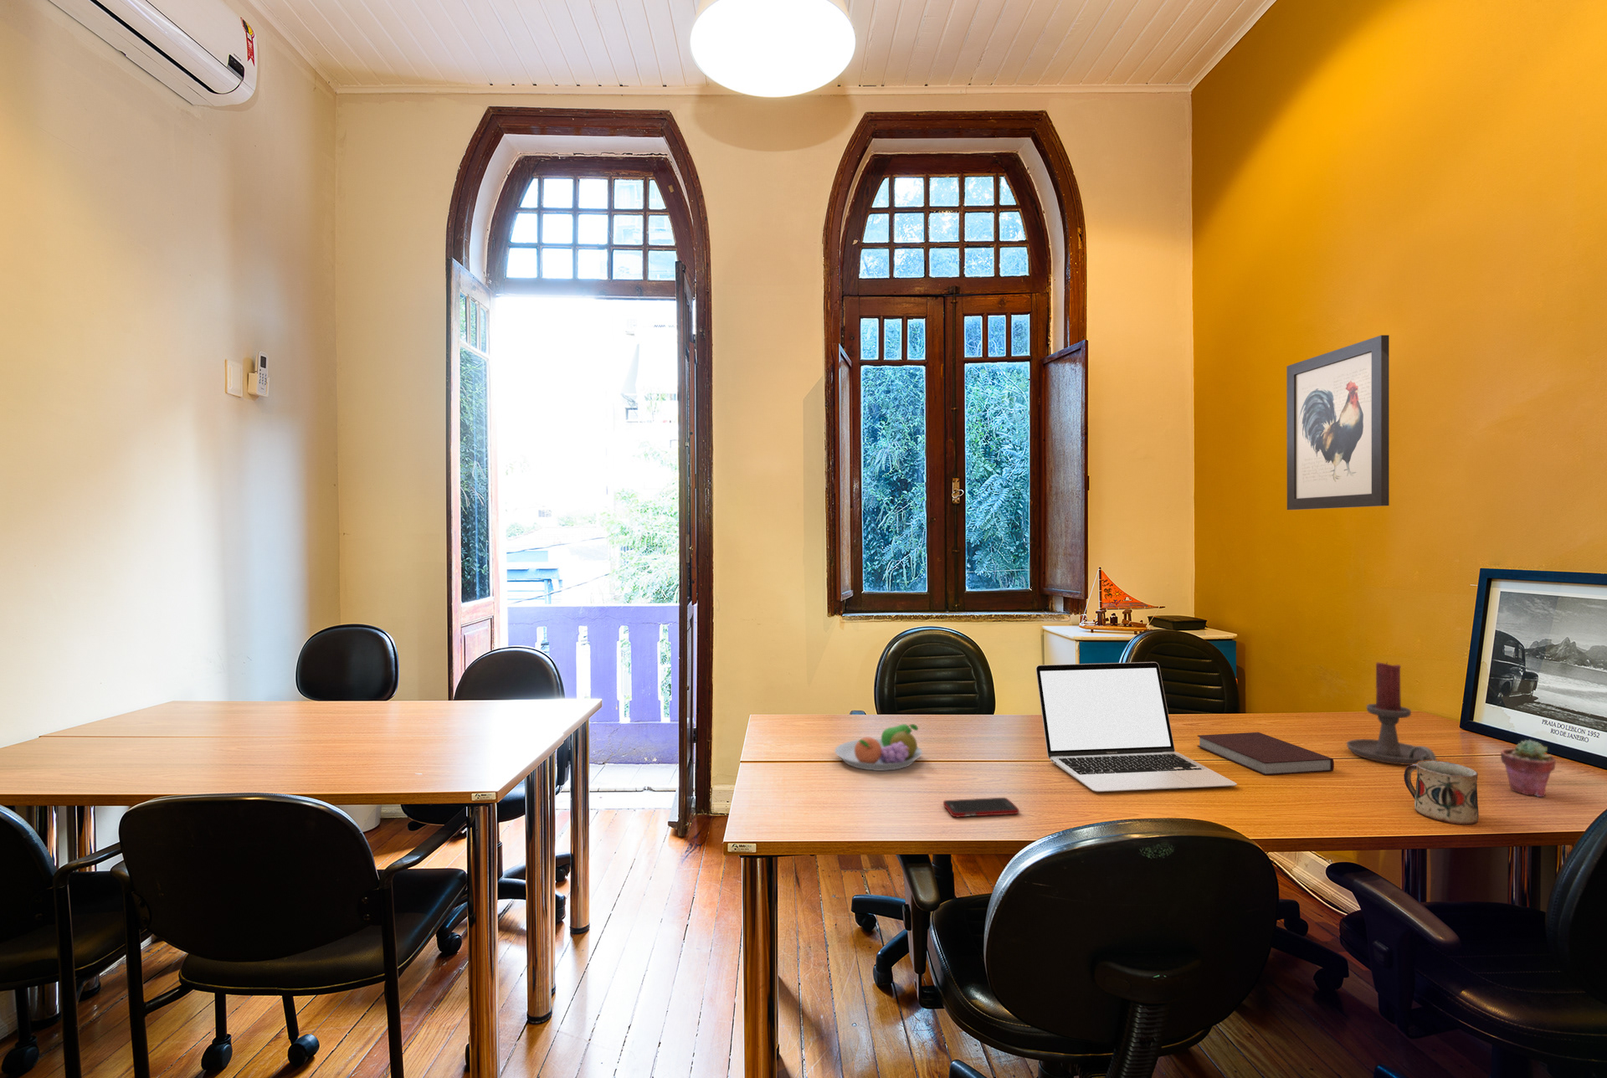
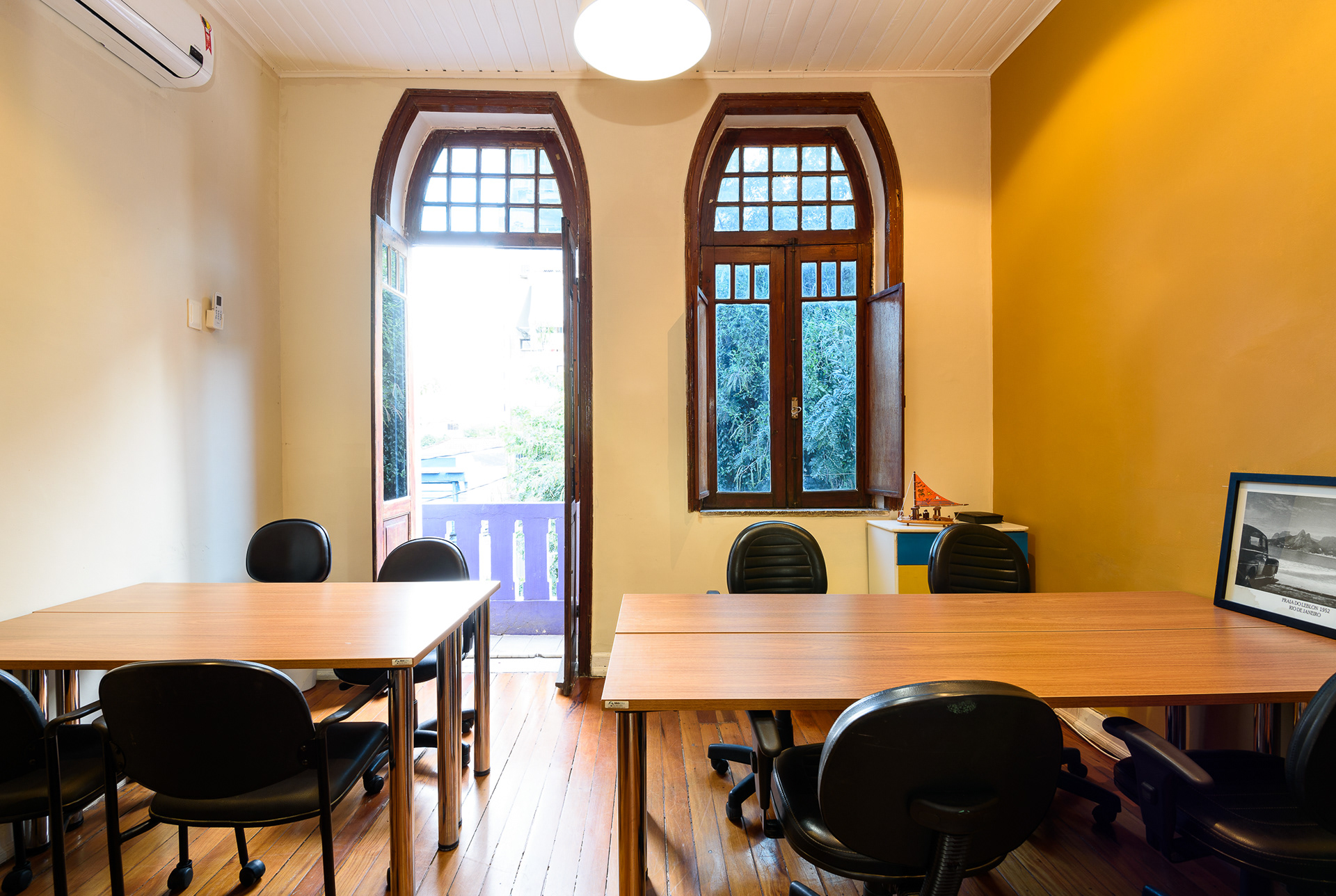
- notebook [1196,732,1335,776]
- cell phone [943,796,1020,818]
- fruit bowl [834,723,924,771]
- laptop [1036,662,1238,793]
- wall art [1286,334,1390,510]
- mug [1403,760,1479,825]
- potted succulent [1500,739,1556,798]
- candle holder [1346,662,1437,766]
